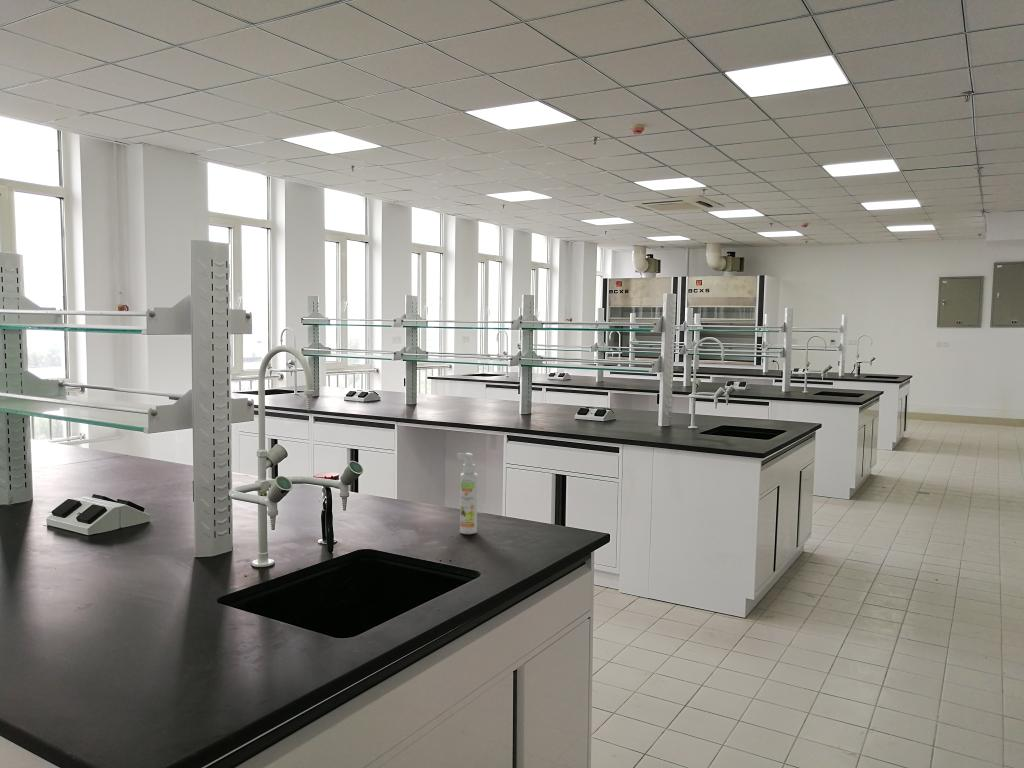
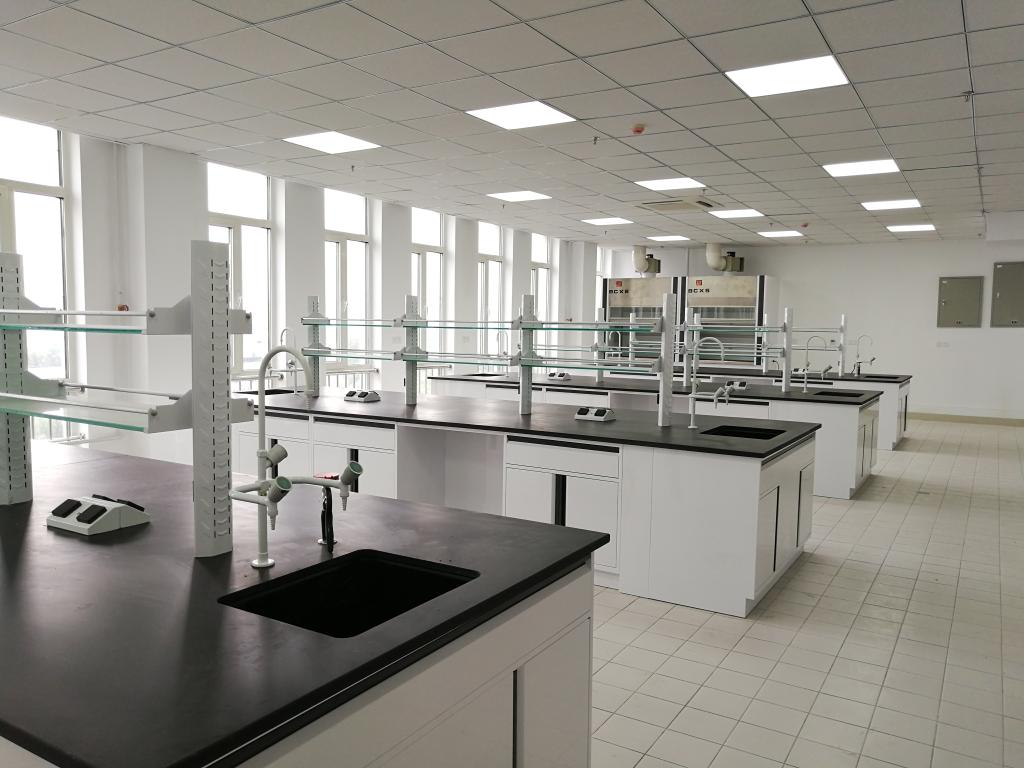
- spray bottle [456,452,478,535]
